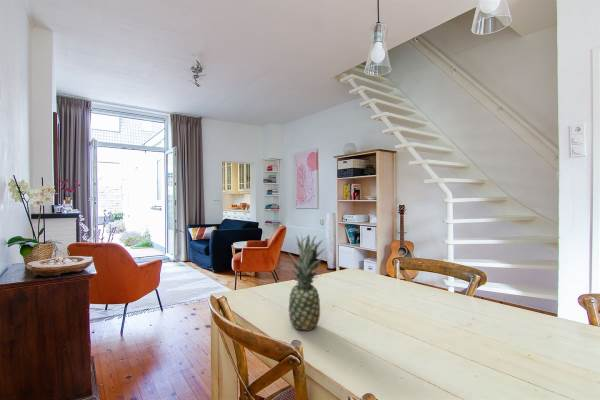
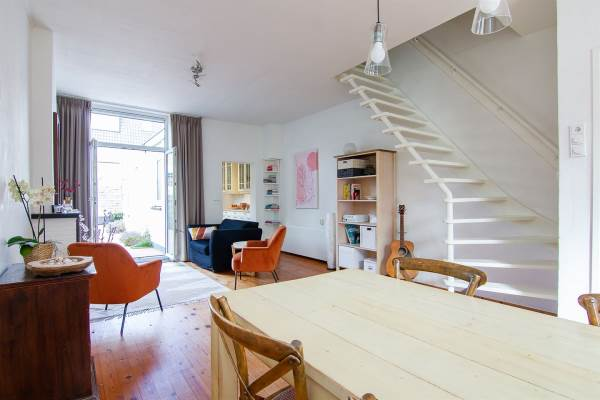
- fruit [286,233,327,332]
